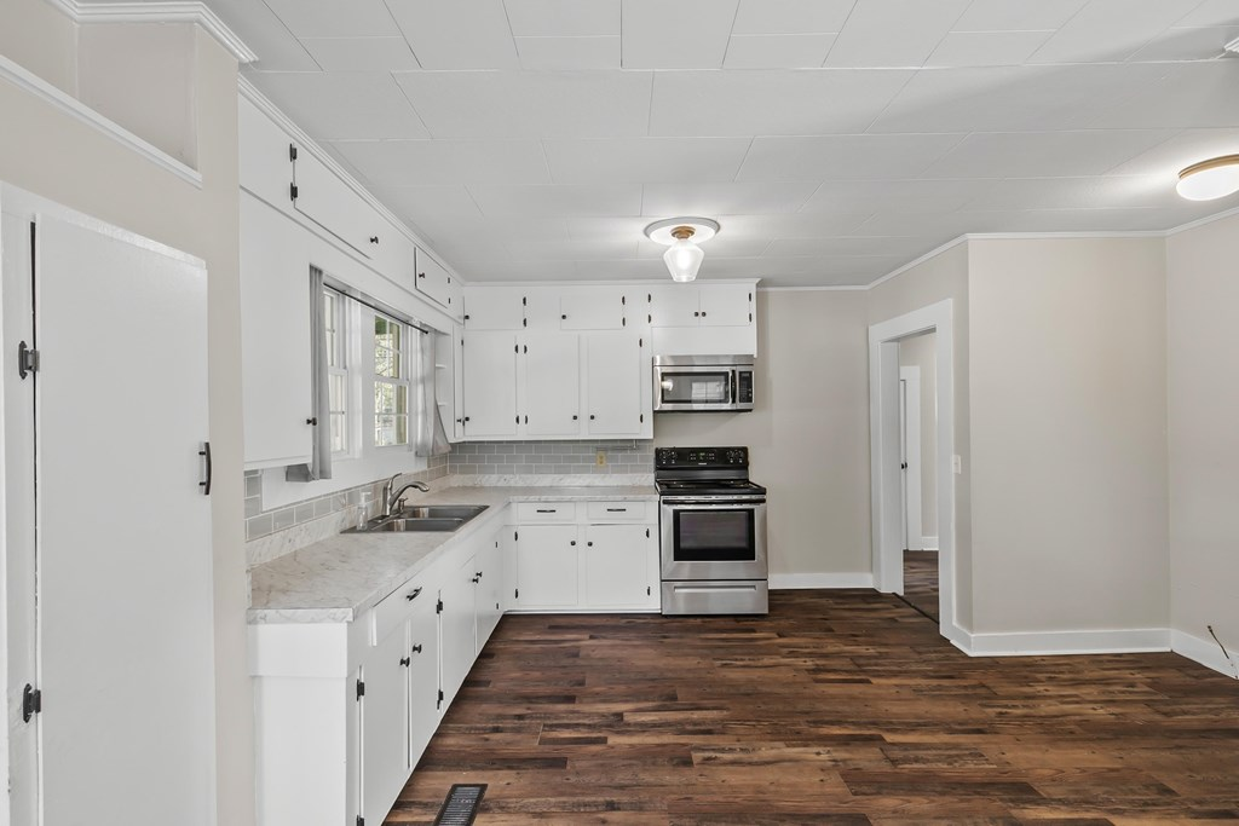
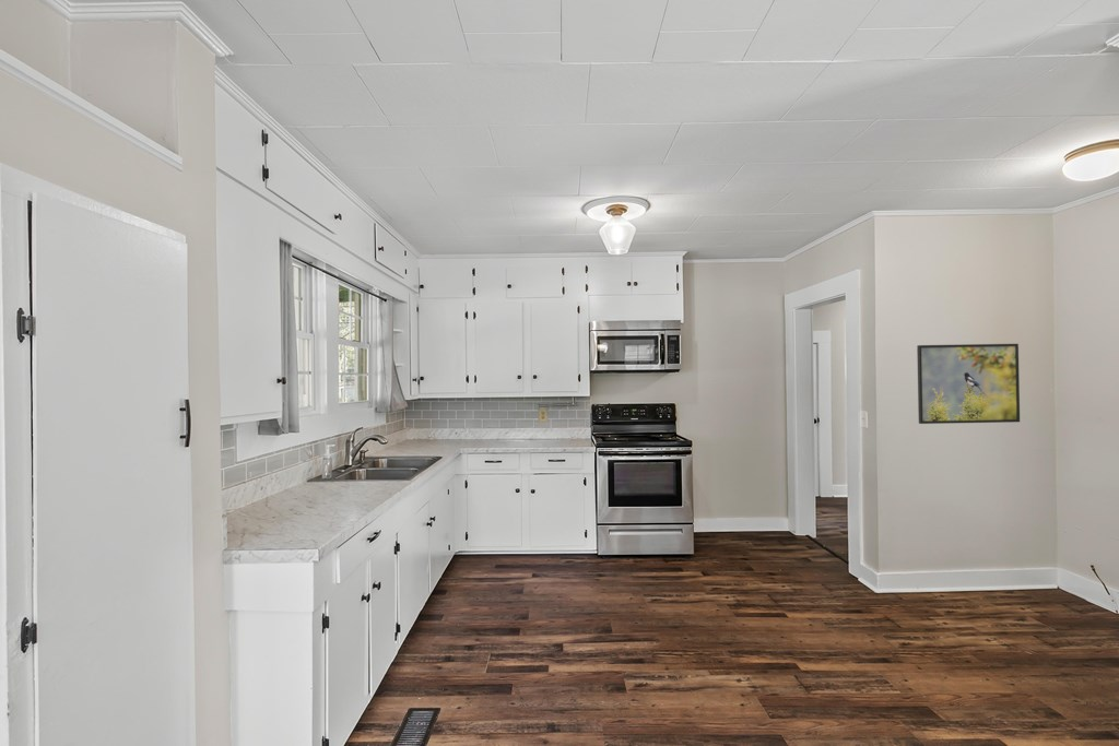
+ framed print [916,343,1021,425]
